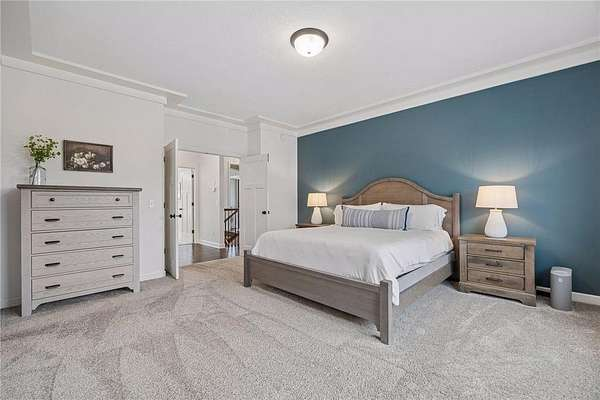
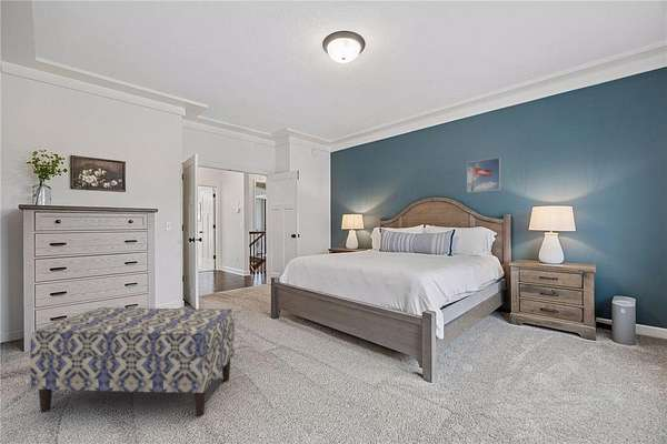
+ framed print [466,157,501,193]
+ bench [29,306,236,417]
